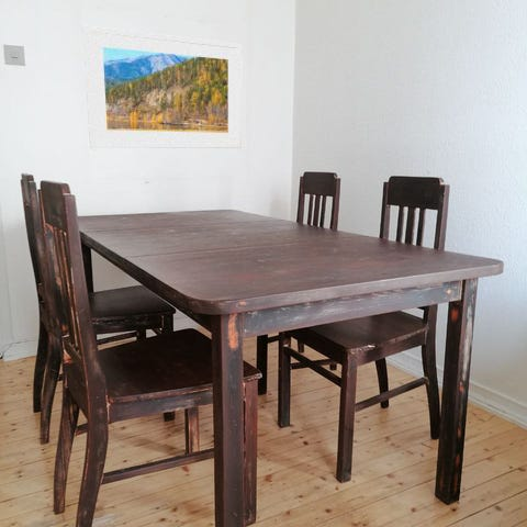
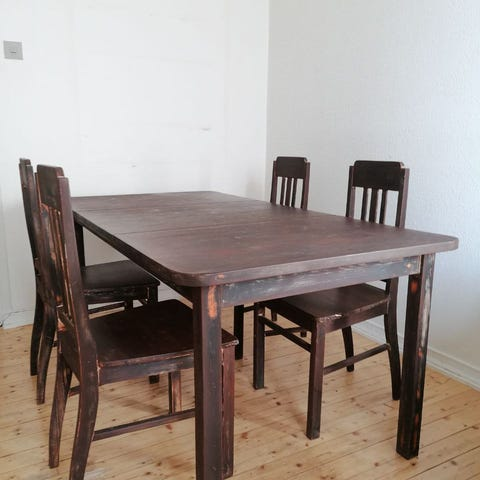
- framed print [81,24,244,149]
